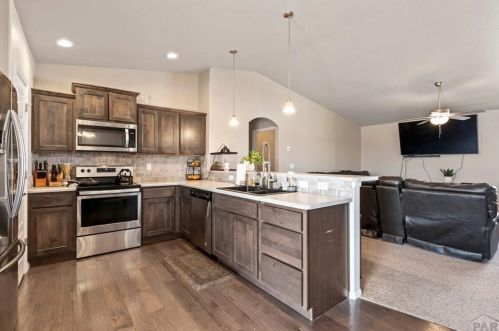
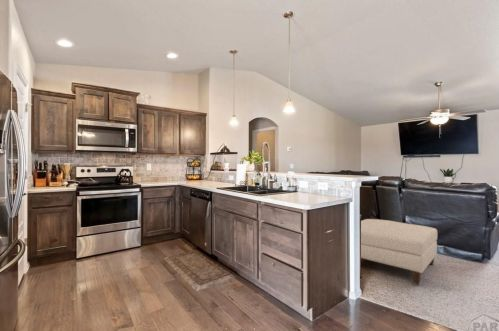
+ ottoman [360,218,438,286]
